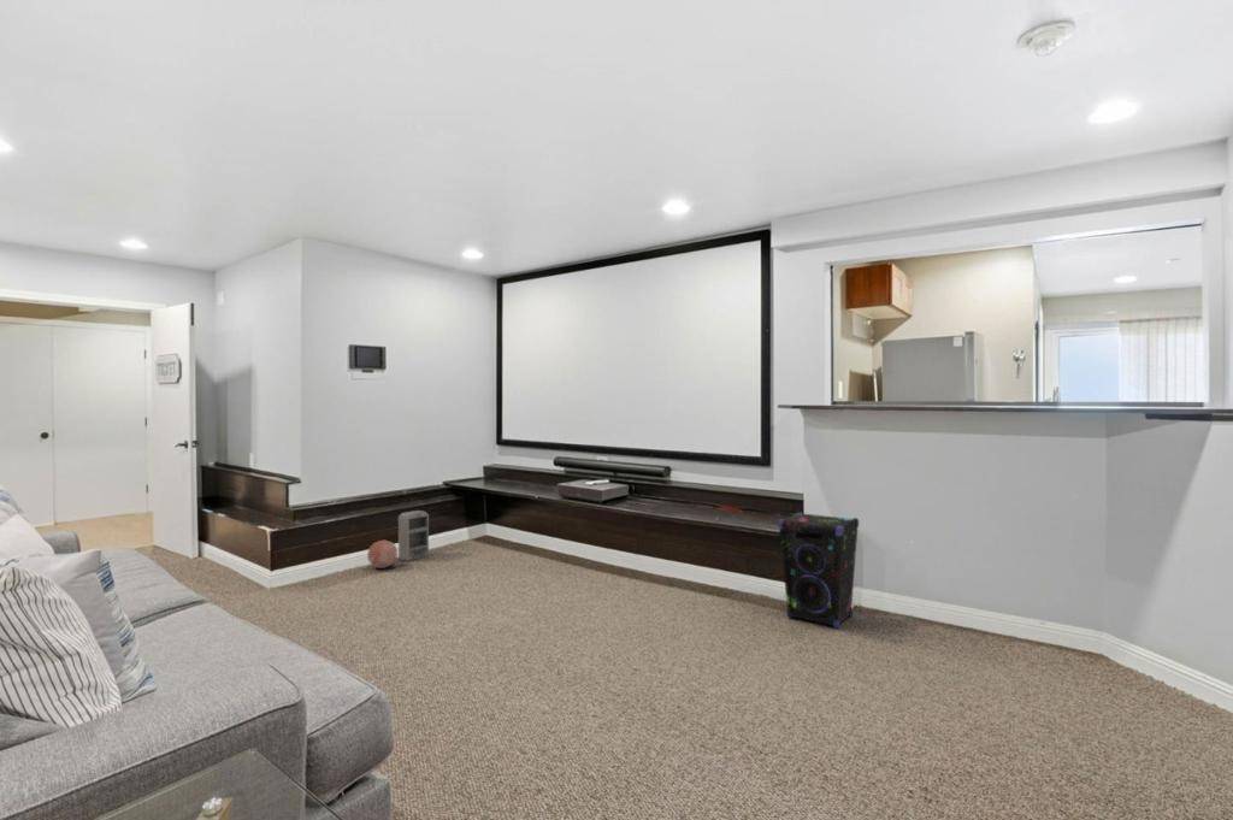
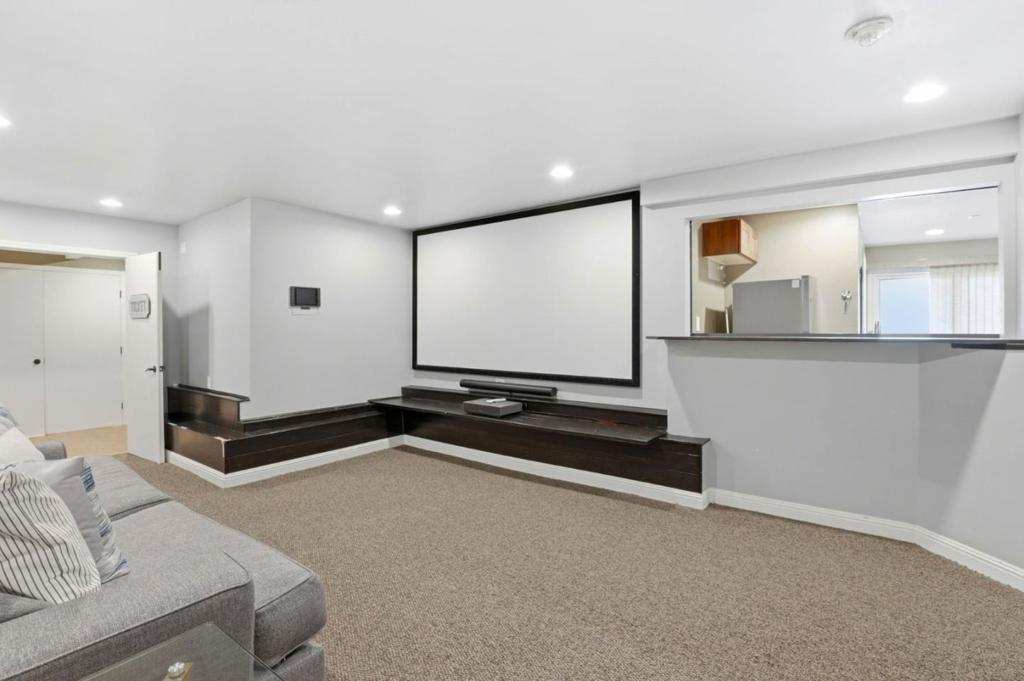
- speaker [778,511,860,630]
- speaker [397,509,430,562]
- decorative ball [366,539,399,570]
